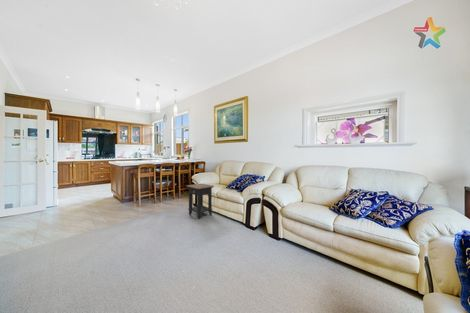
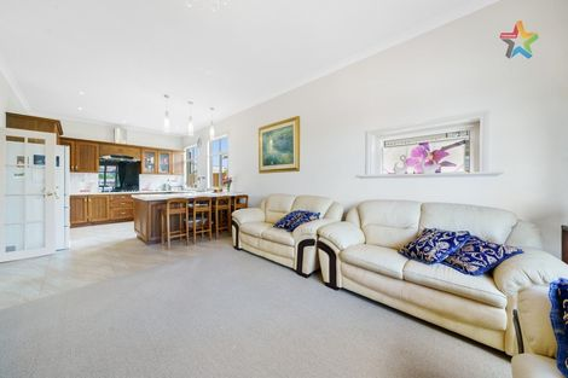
- side table [186,183,215,220]
